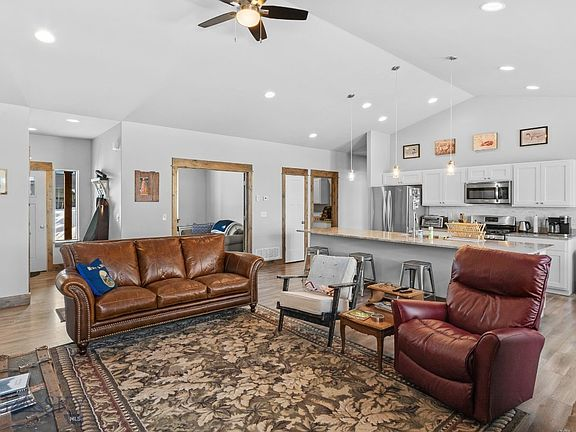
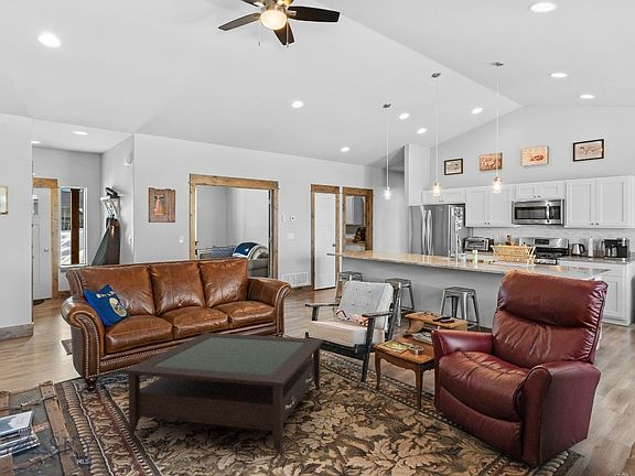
+ coffee table [122,332,324,453]
